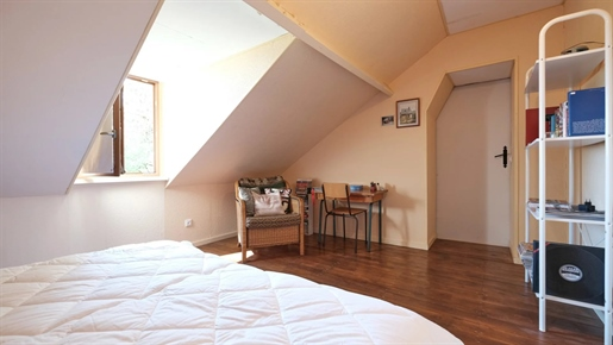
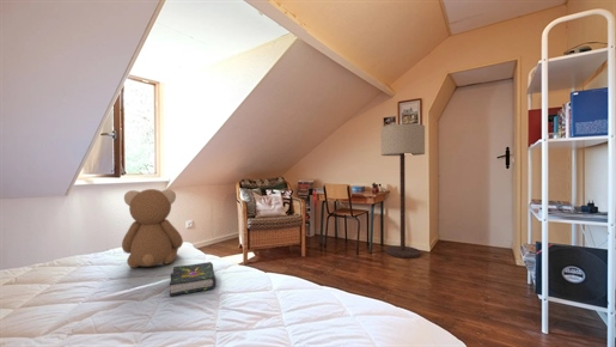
+ floor lamp [380,123,426,260]
+ teddy bear [121,188,184,269]
+ book [169,261,216,297]
